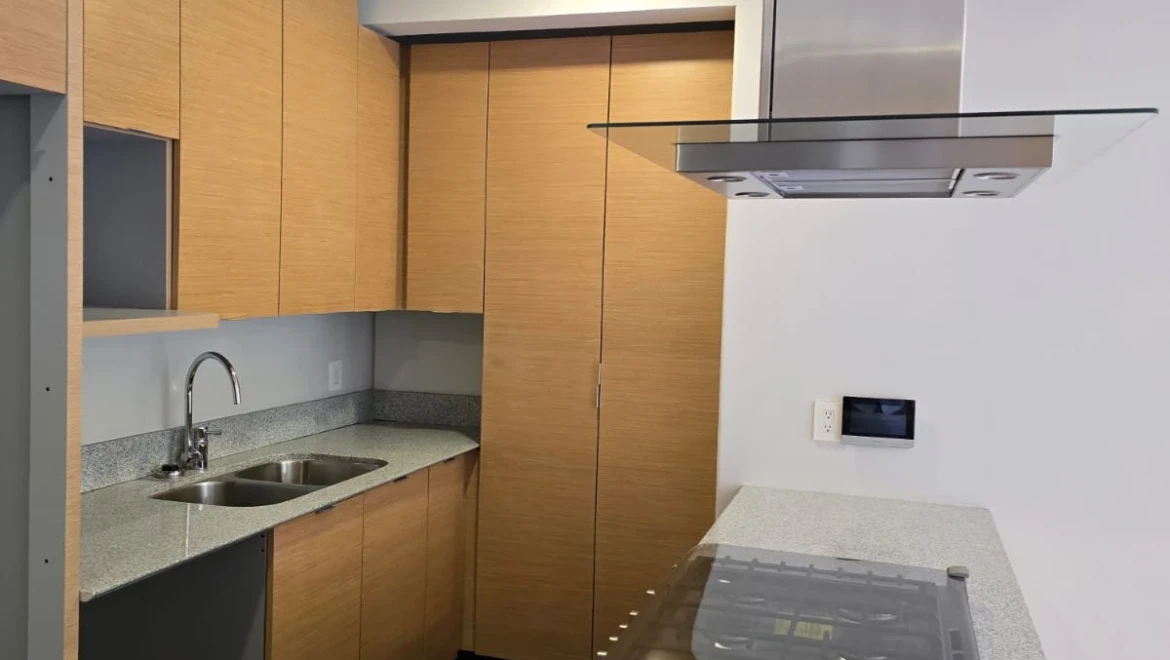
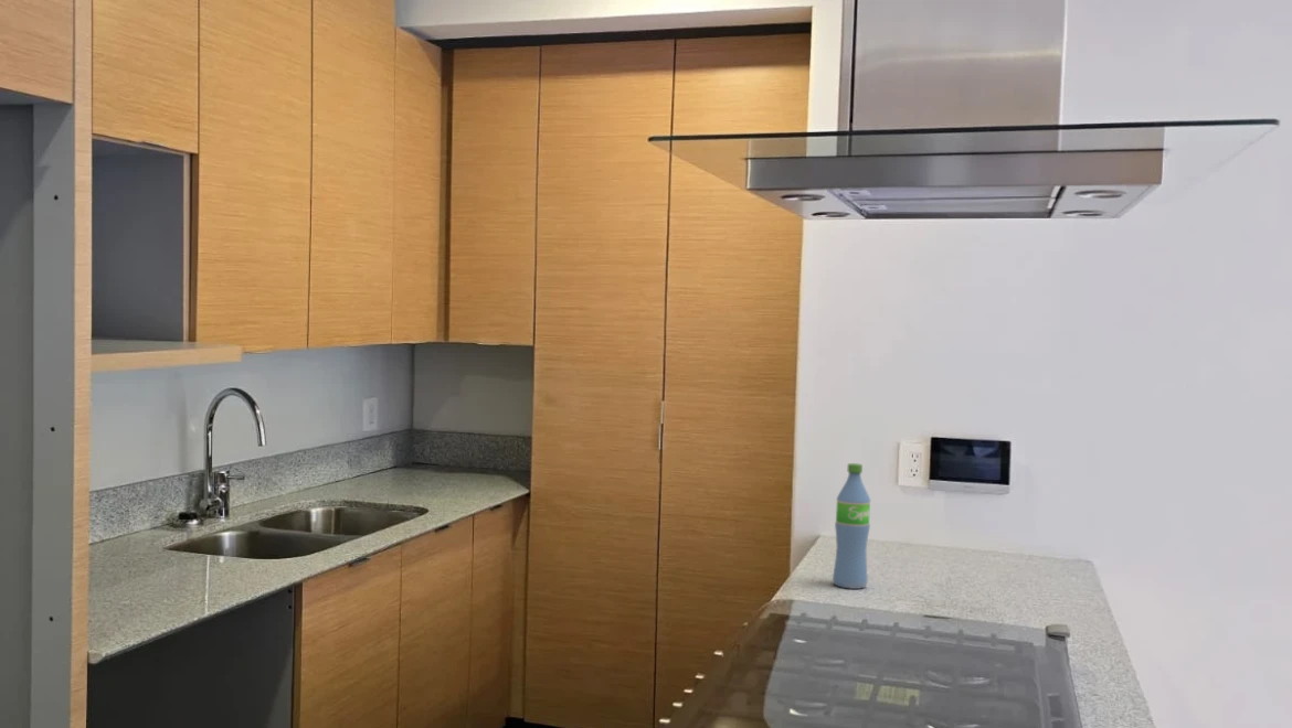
+ water bottle [832,462,871,590]
